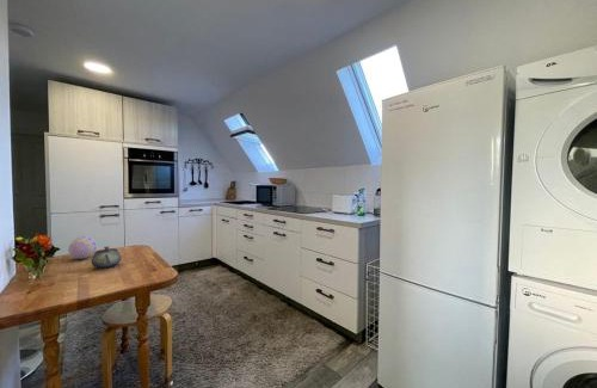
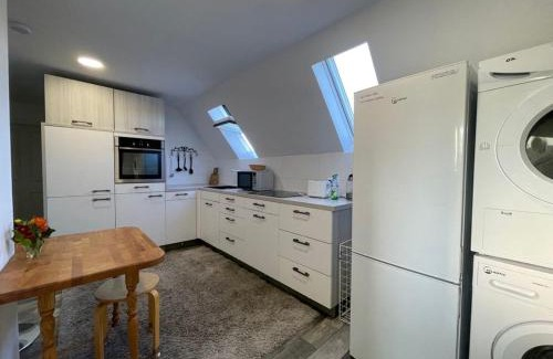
- teapot [91,246,123,269]
- decorative egg [67,235,98,260]
